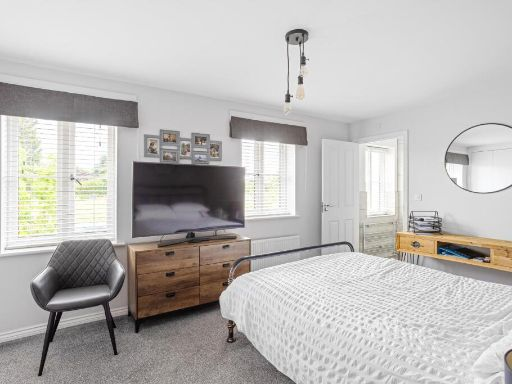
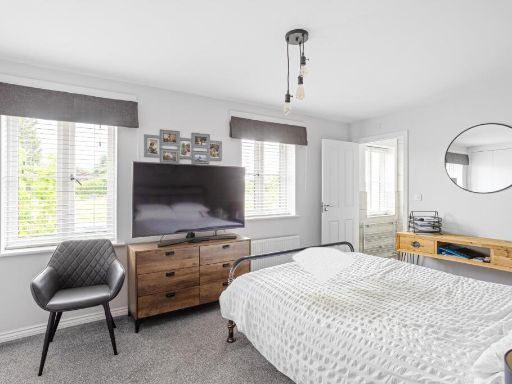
+ cushion [291,246,356,284]
